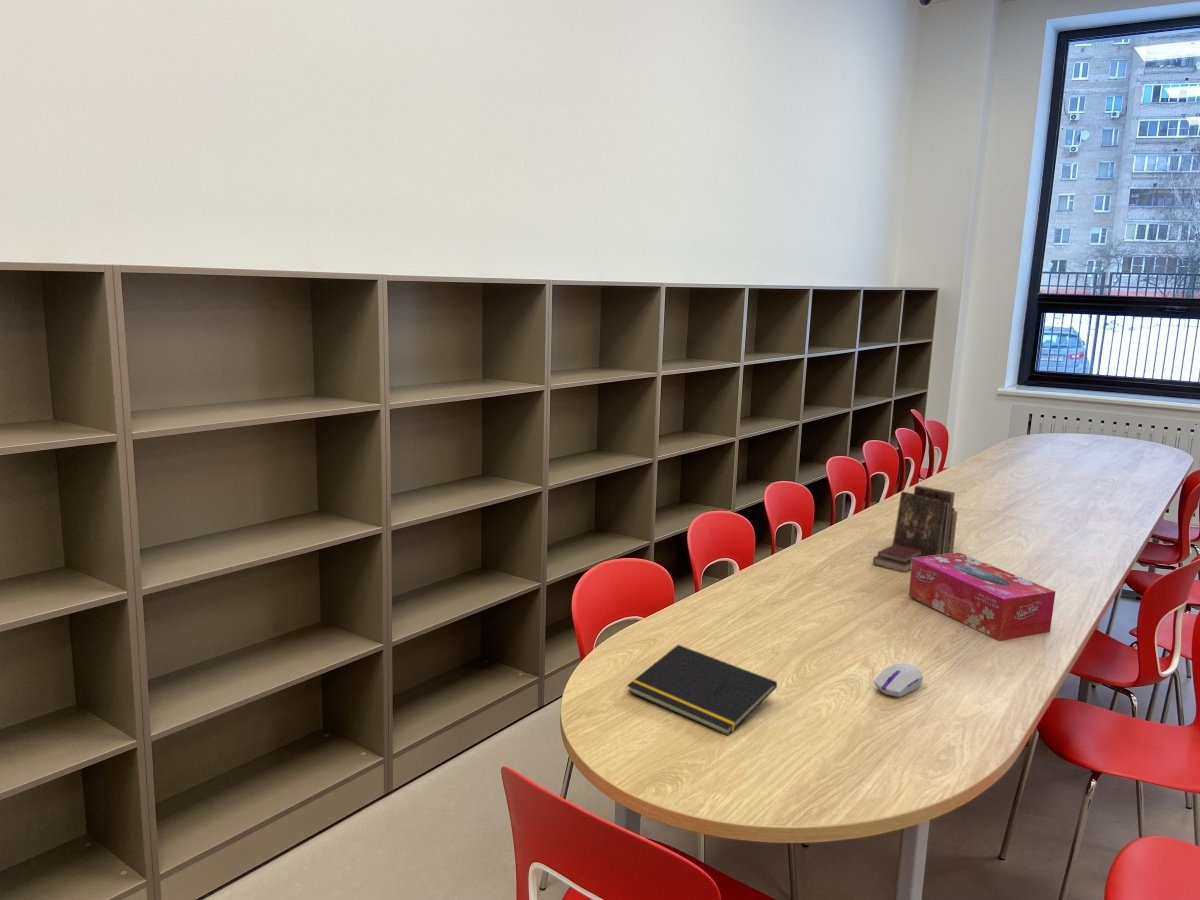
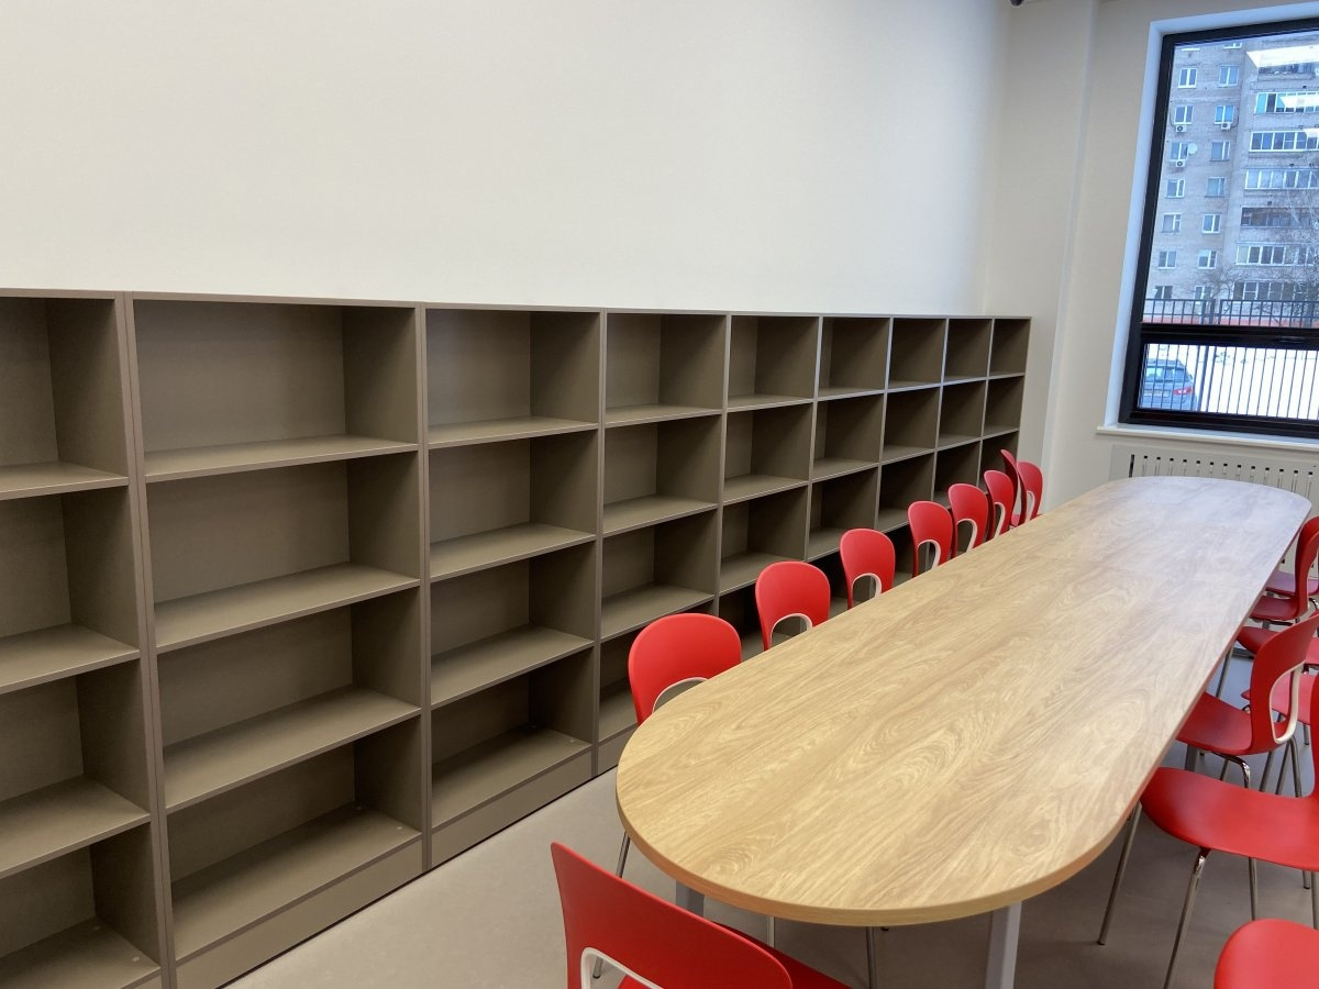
- computer mouse [873,662,924,698]
- book [872,485,958,574]
- tissue box [908,552,1056,642]
- notepad [626,644,778,736]
